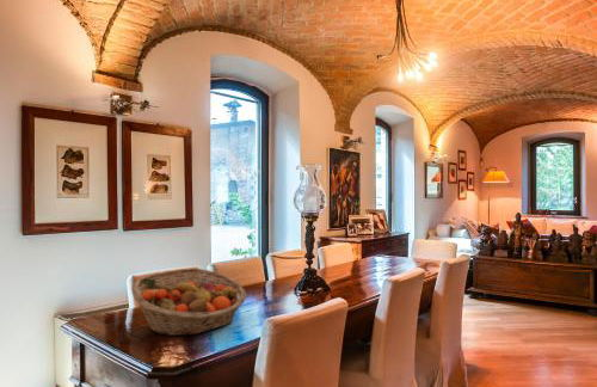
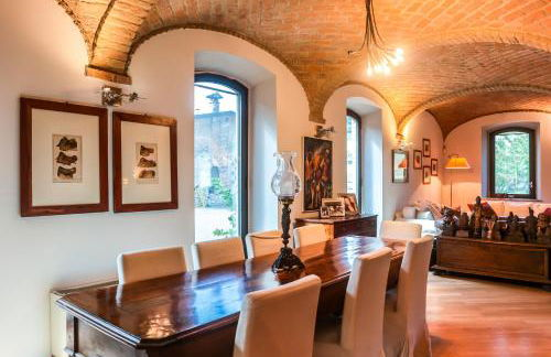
- fruit basket [130,268,247,337]
